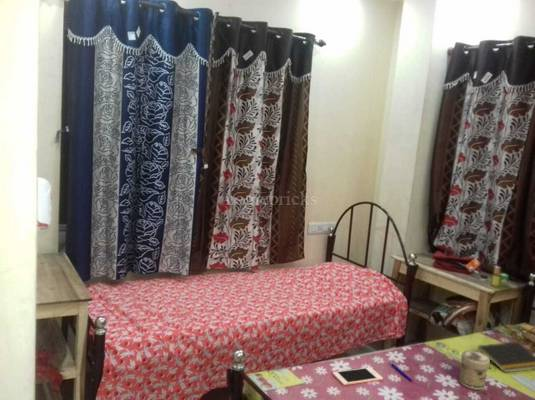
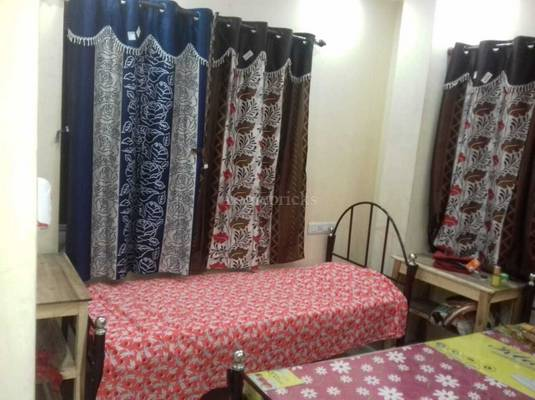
- cell phone [332,366,384,386]
- pen [389,361,414,383]
- notepad [476,341,535,374]
- jar [458,349,491,391]
